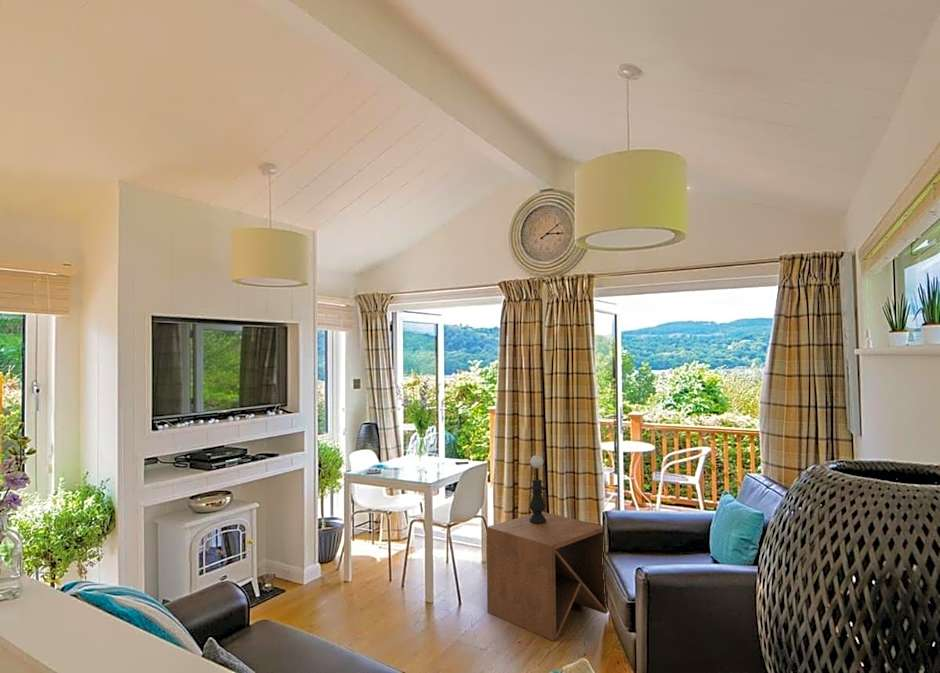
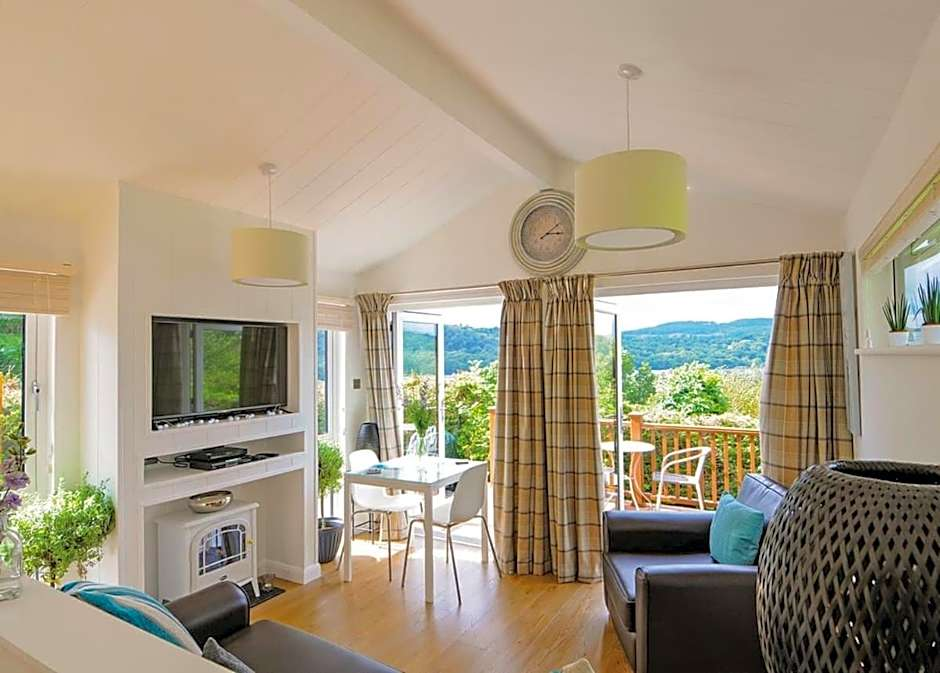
- side table [485,511,609,642]
- table lamp [529,454,547,523]
